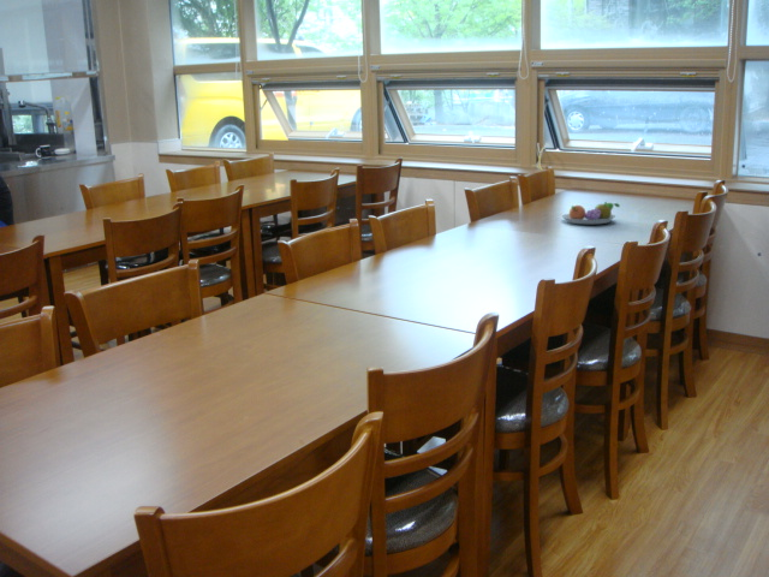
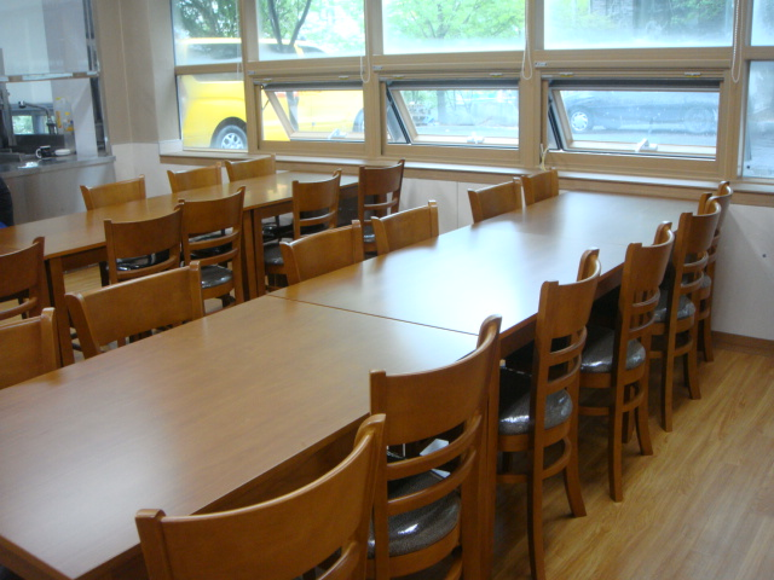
- fruit bowl [561,201,621,225]
